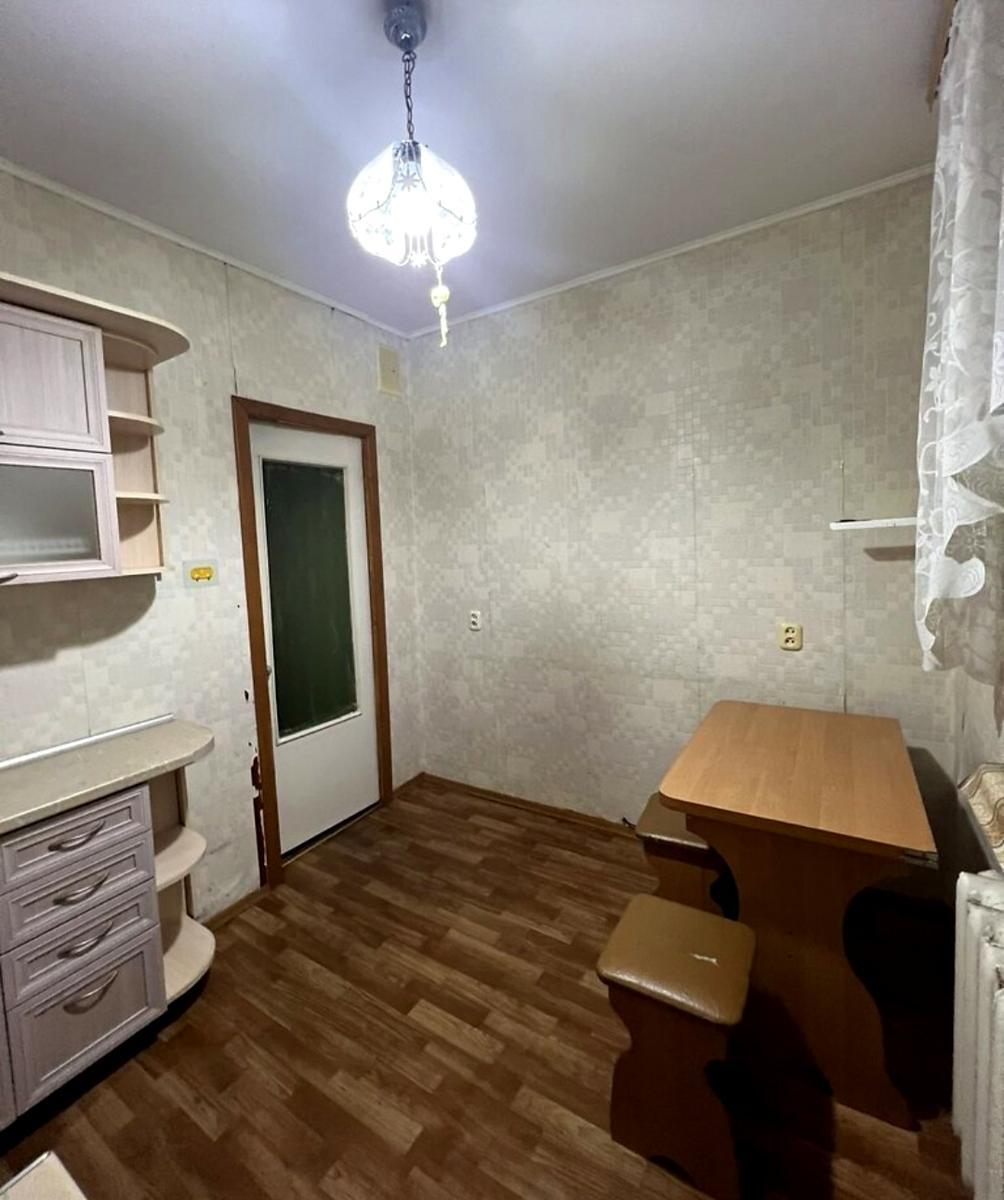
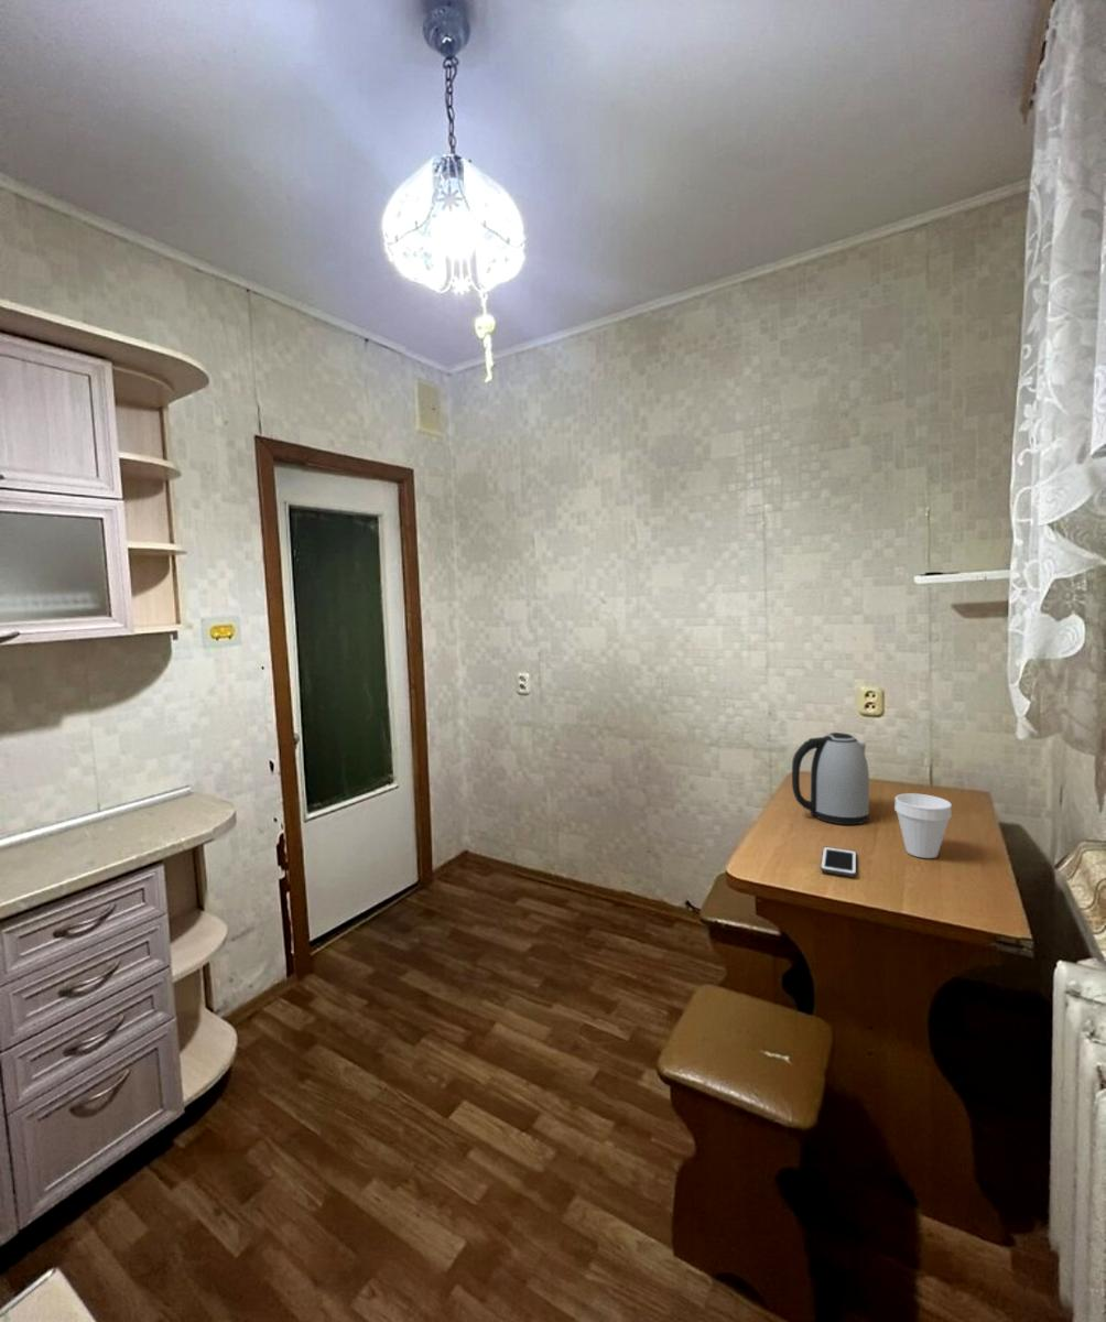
+ cell phone [820,846,857,878]
+ kettle [791,732,870,825]
+ cup [893,792,953,859]
